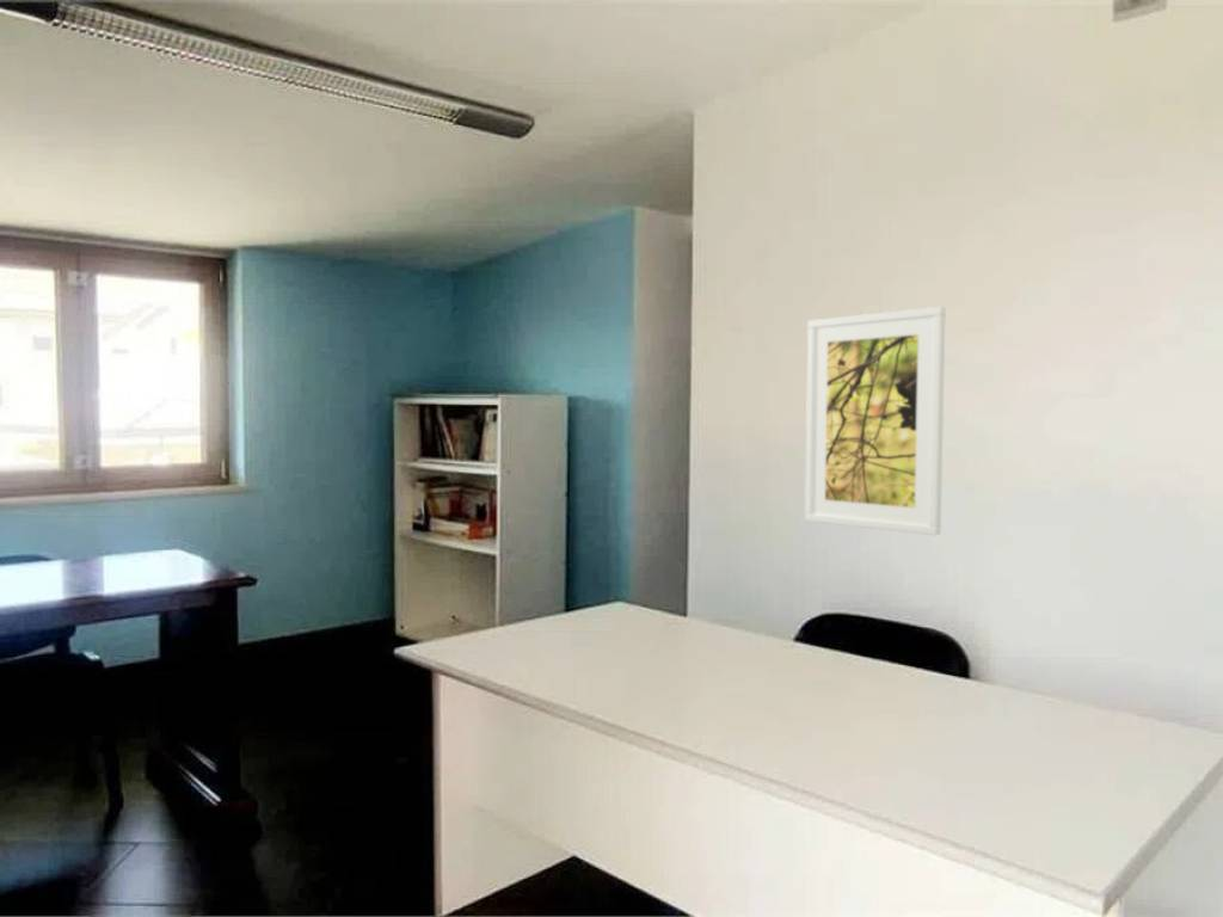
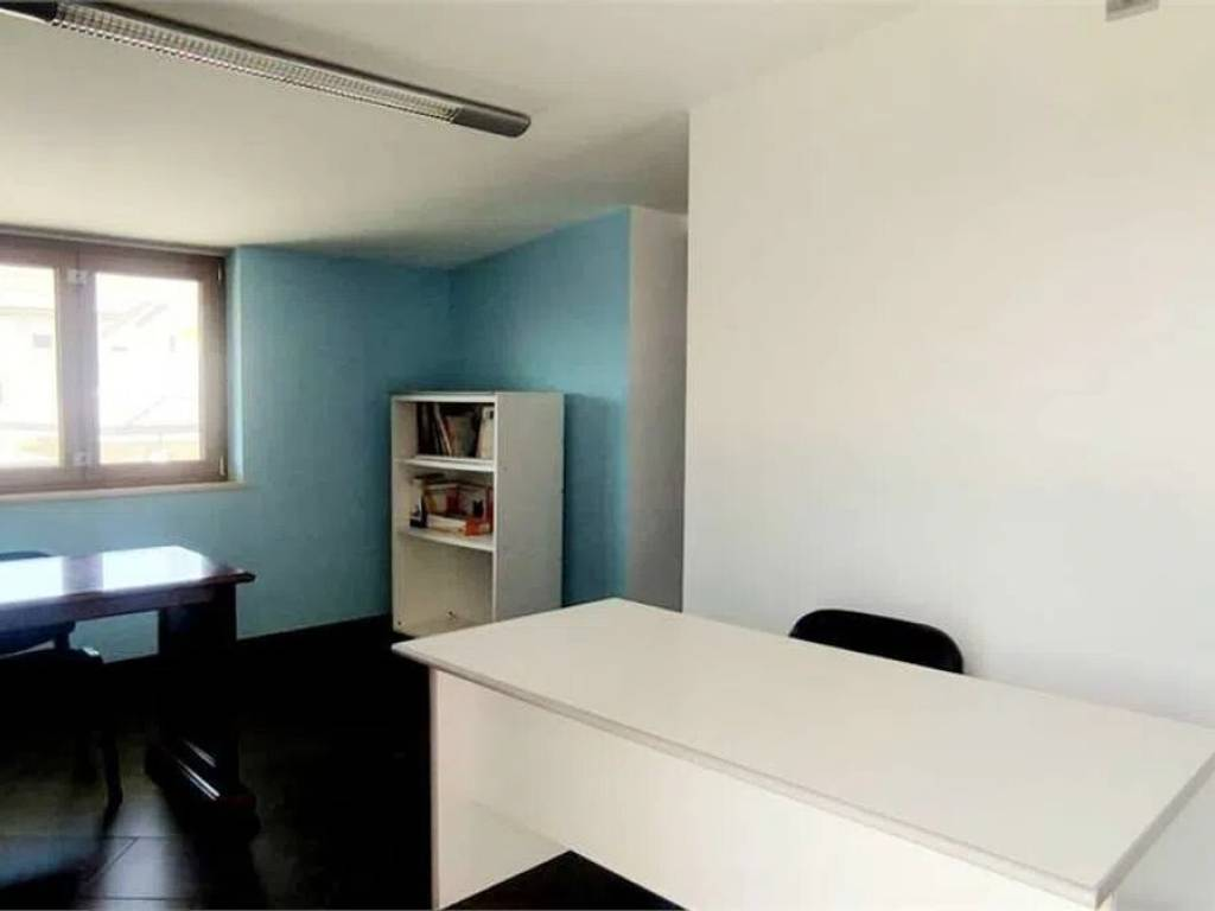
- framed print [804,306,947,536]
